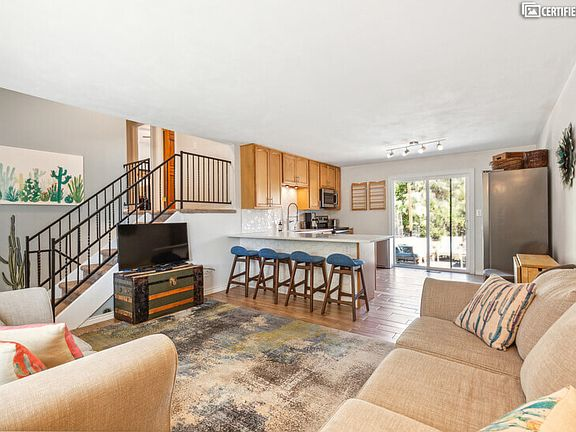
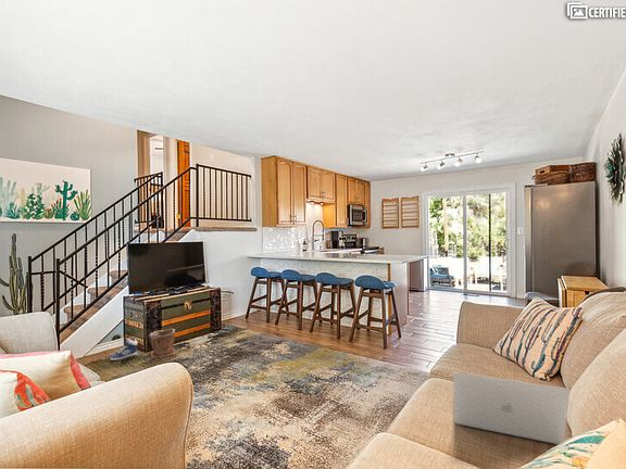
+ plant pot [148,328,176,359]
+ laptop [452,371,571,445]
+ sneaker [109,338,138,362]
